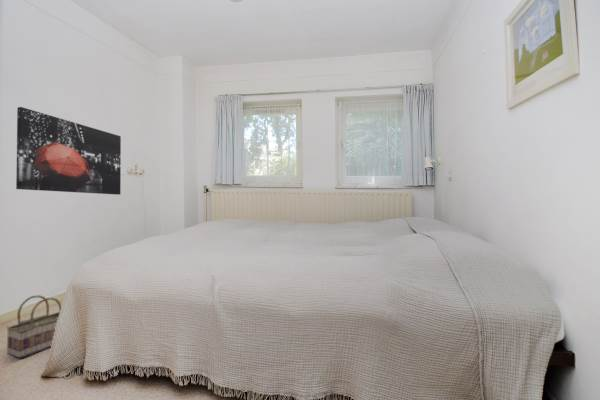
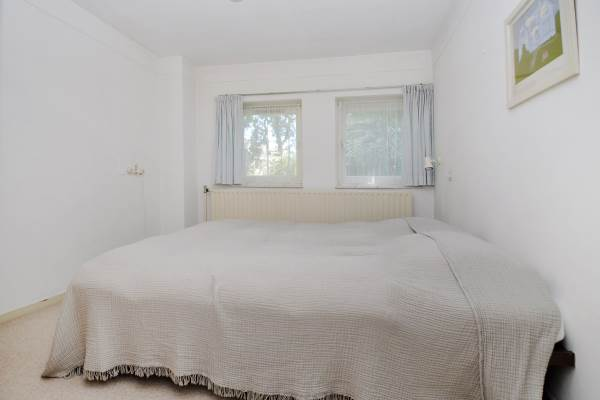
- basket [6,294,62,359]
- wall art [15,106,122,196]
